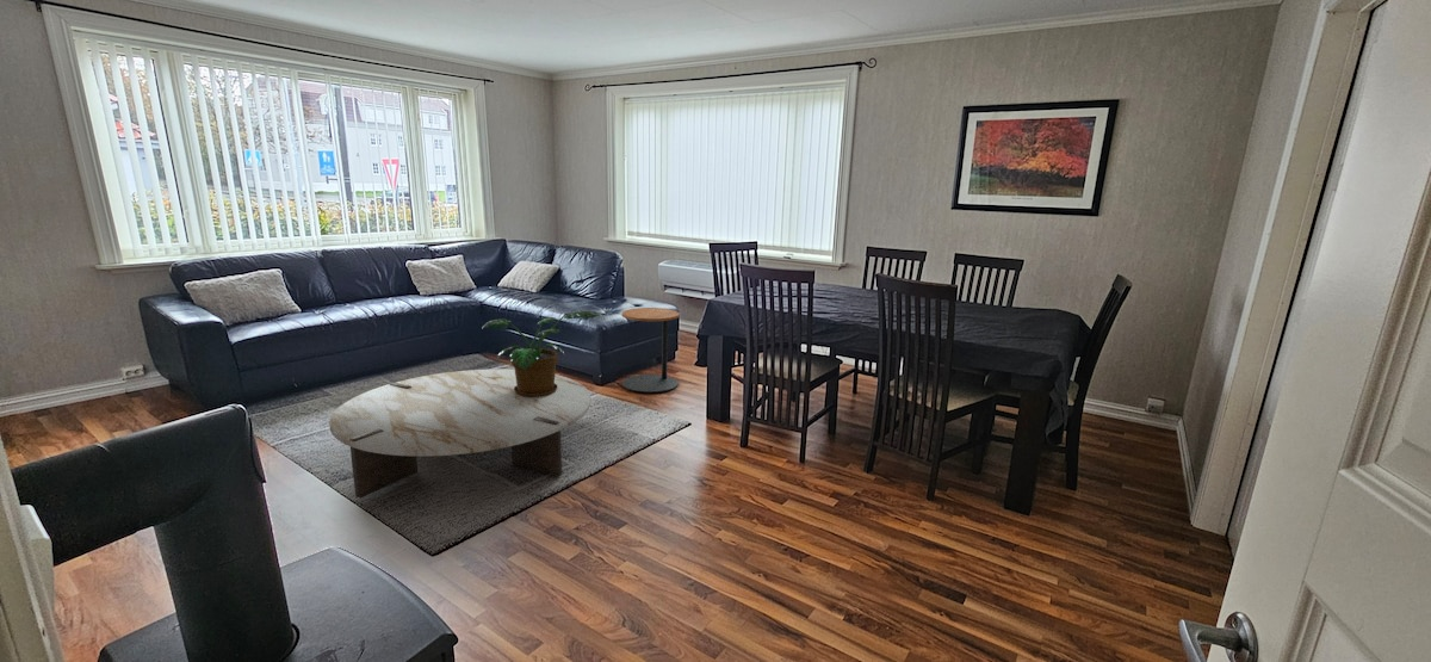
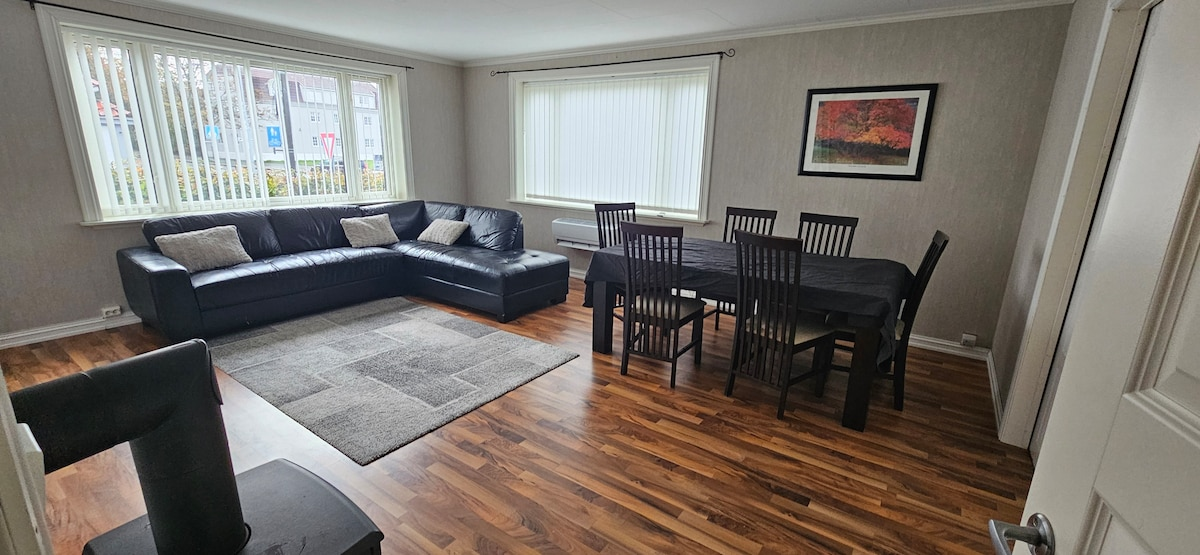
- potted plant [481,309,607,397]
- coffee table [328,369,591,499]
- side table [621,307,681,394]
